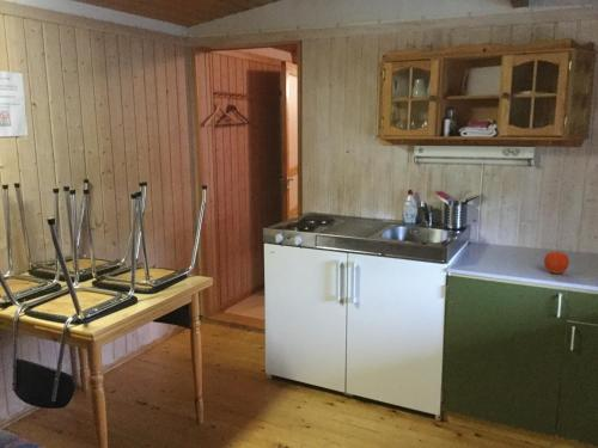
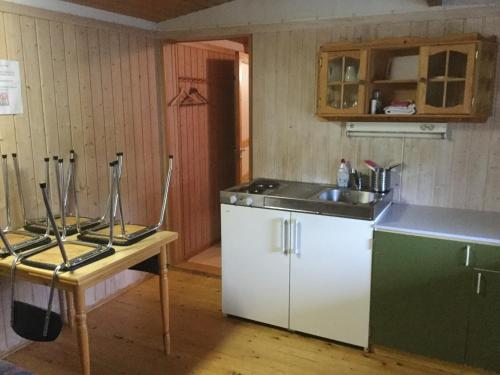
- fruit [543,250,570,275]
